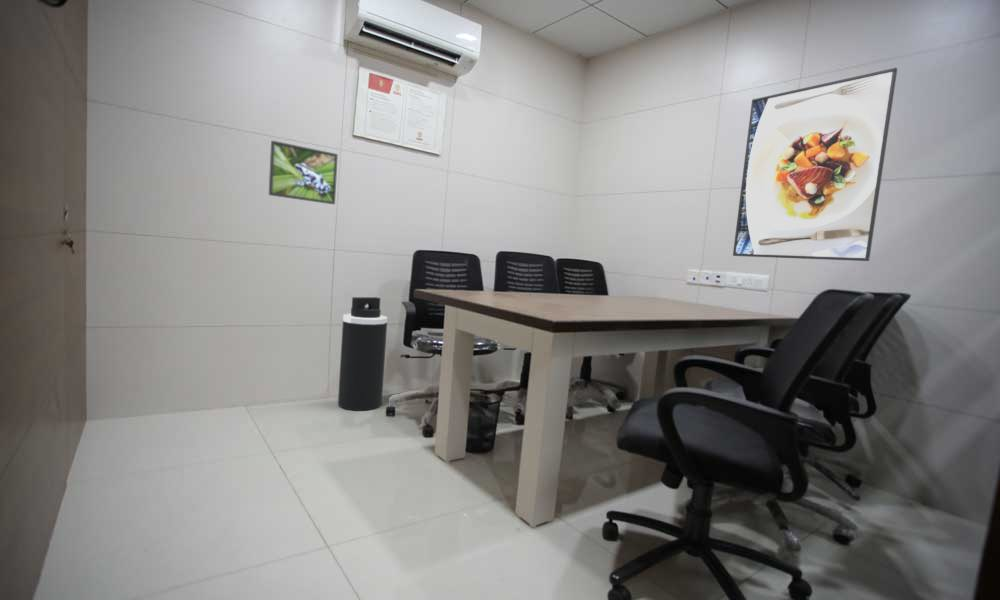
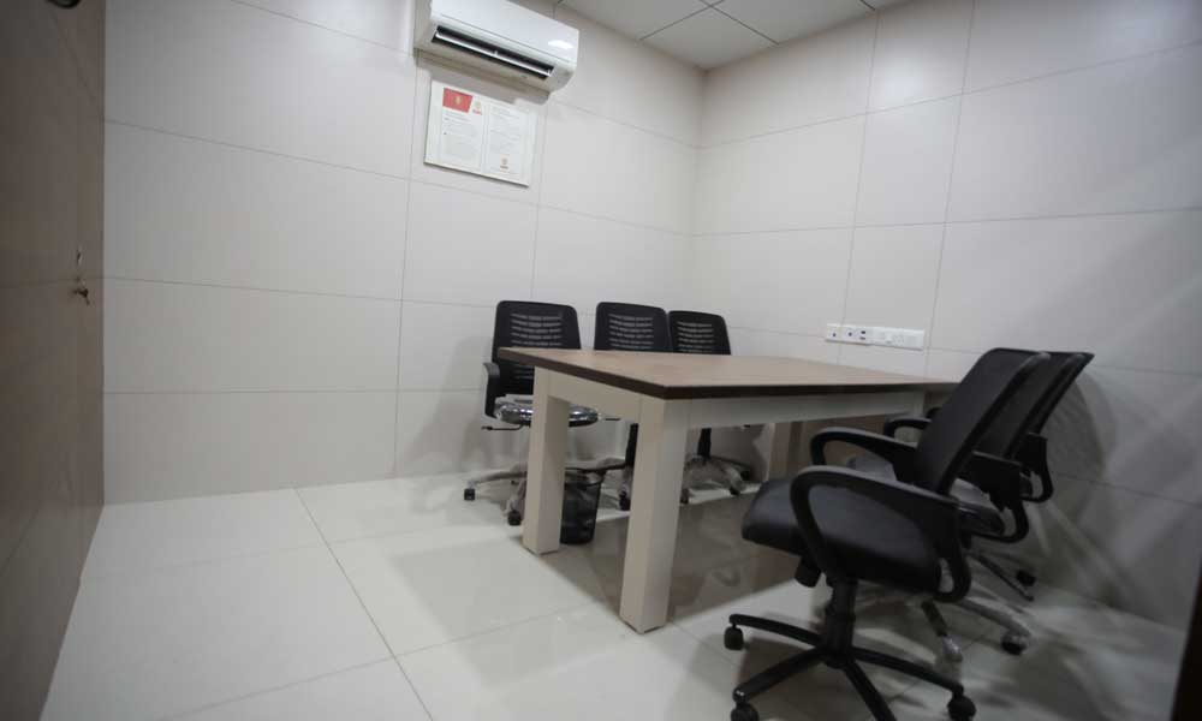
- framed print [268,140,339,205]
- trash can [337,296,388,412]
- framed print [732,67,898,262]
